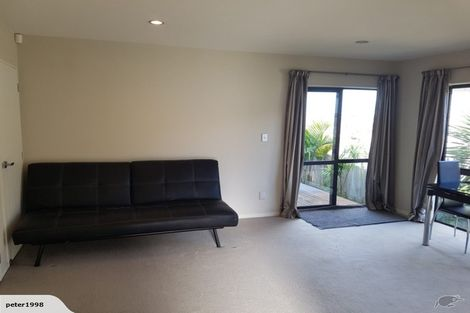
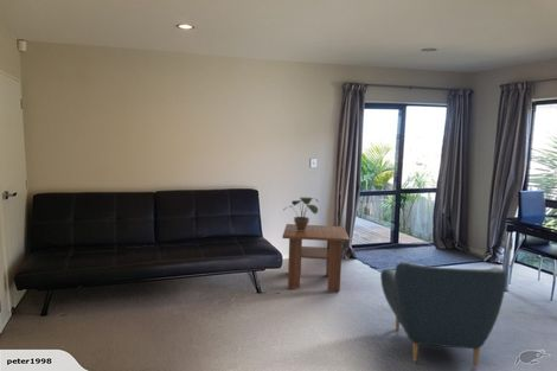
+ coffee table [281,223,351,293]
+ potted plant [282,197,320,231]
+ armchair [379,261,507,367]
